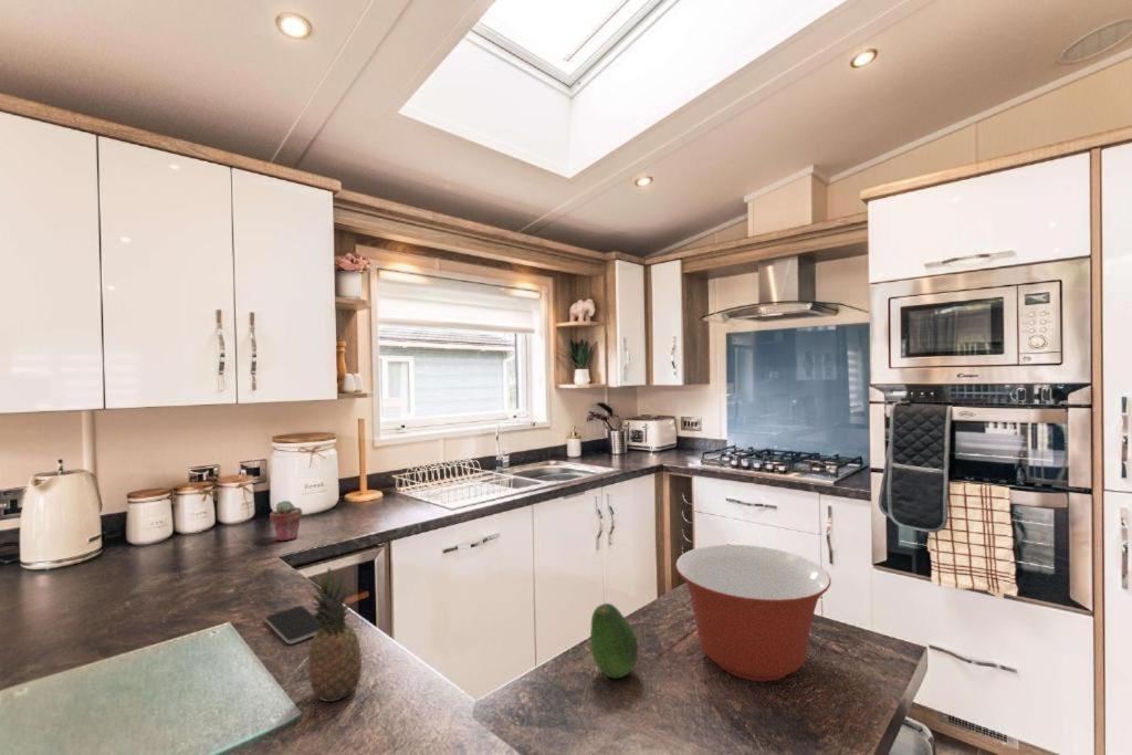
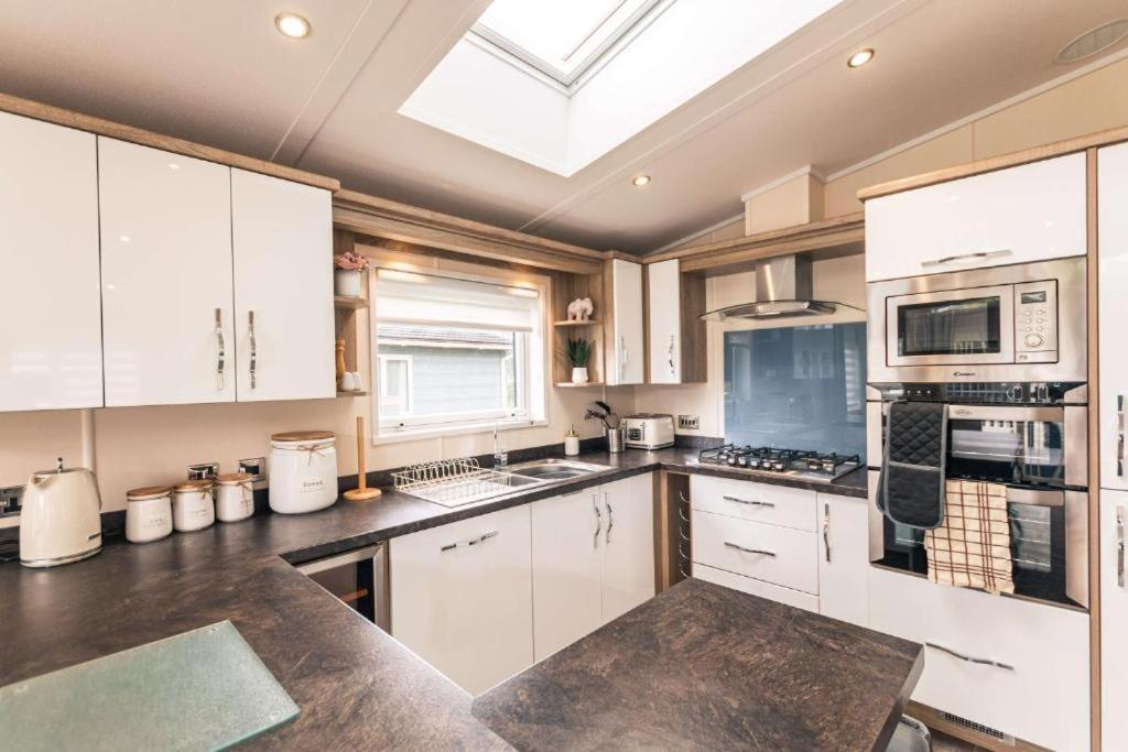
- smartphone [263,605,322,644]
- fruit [307,565,363,703]
- mixing bowl [674,544,832,682]
- fruit [589,602,639,680]
- potted succulent [269,500,303,542]
